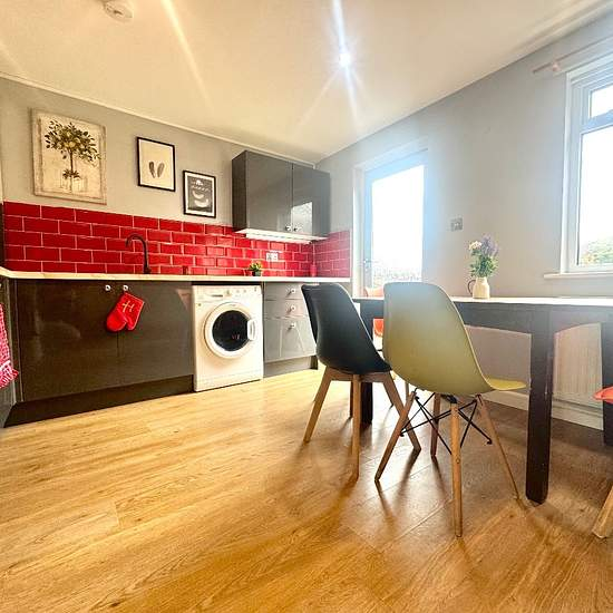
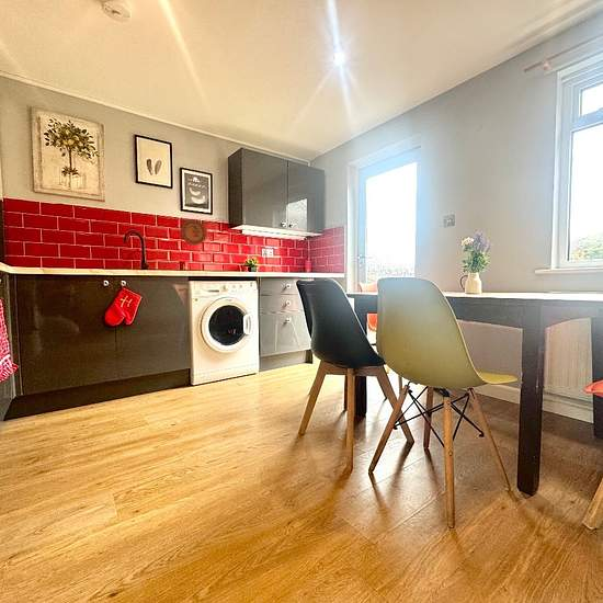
+ decorative plate [180,218,207,246]
